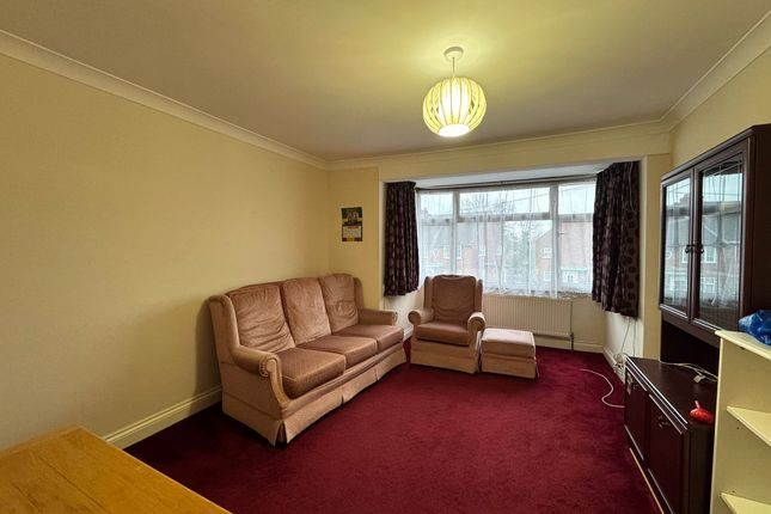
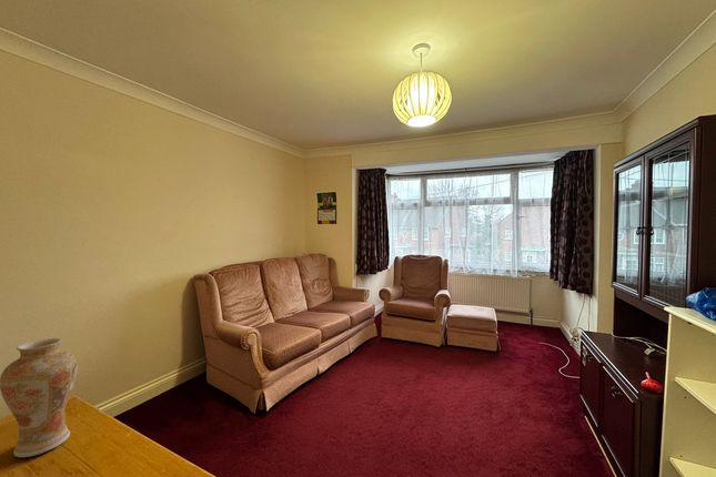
+ vase [0,337,79,458]
